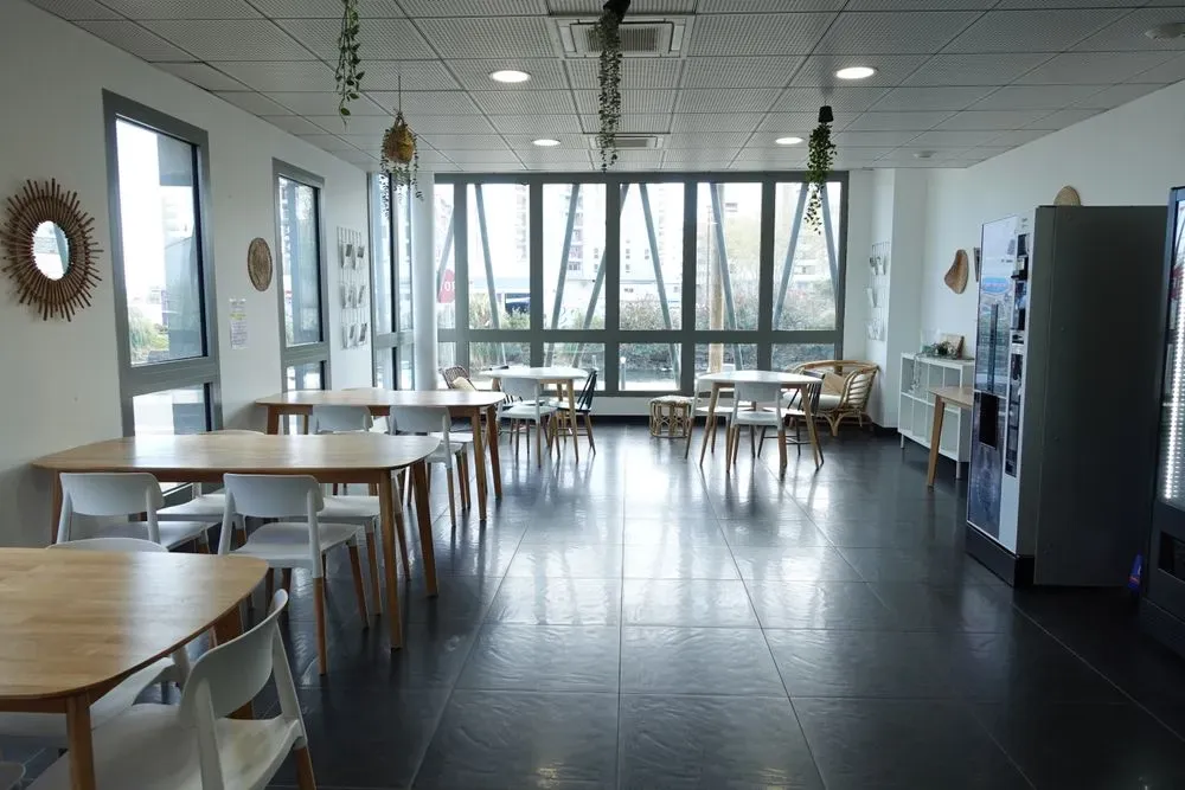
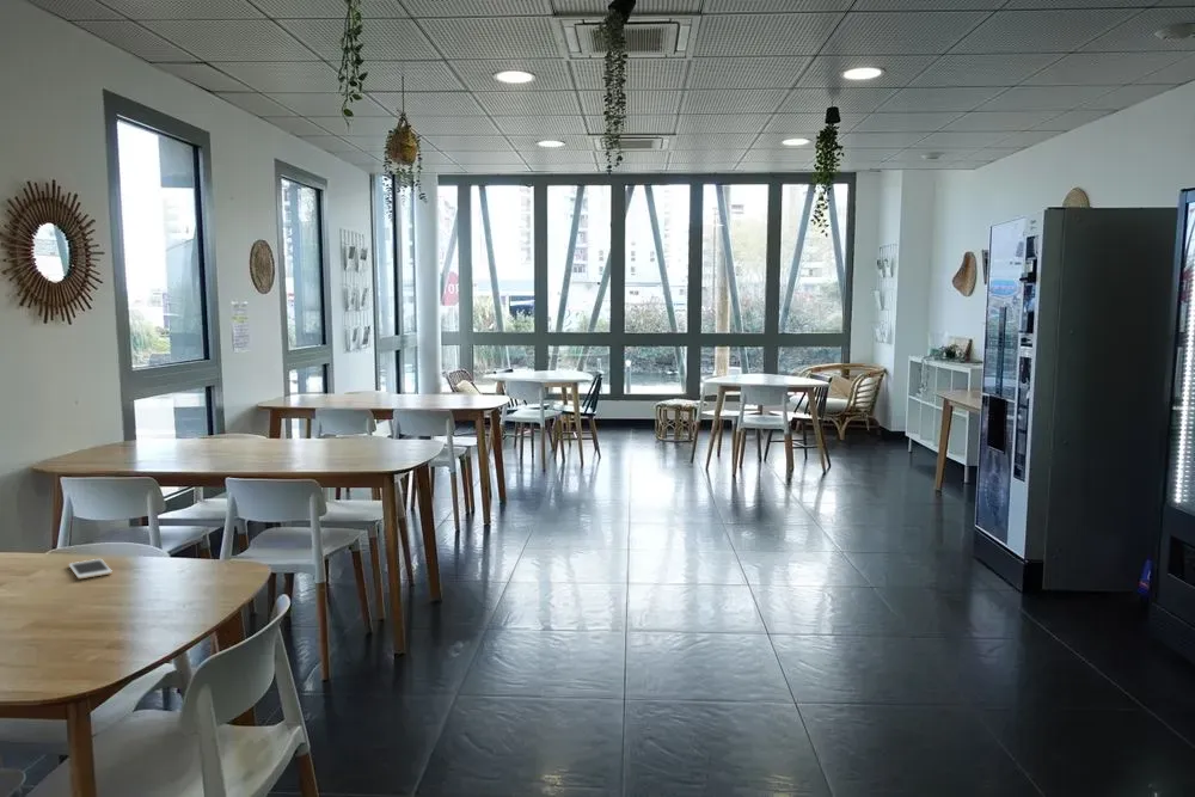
+ cell phone [68,558,114,580]
